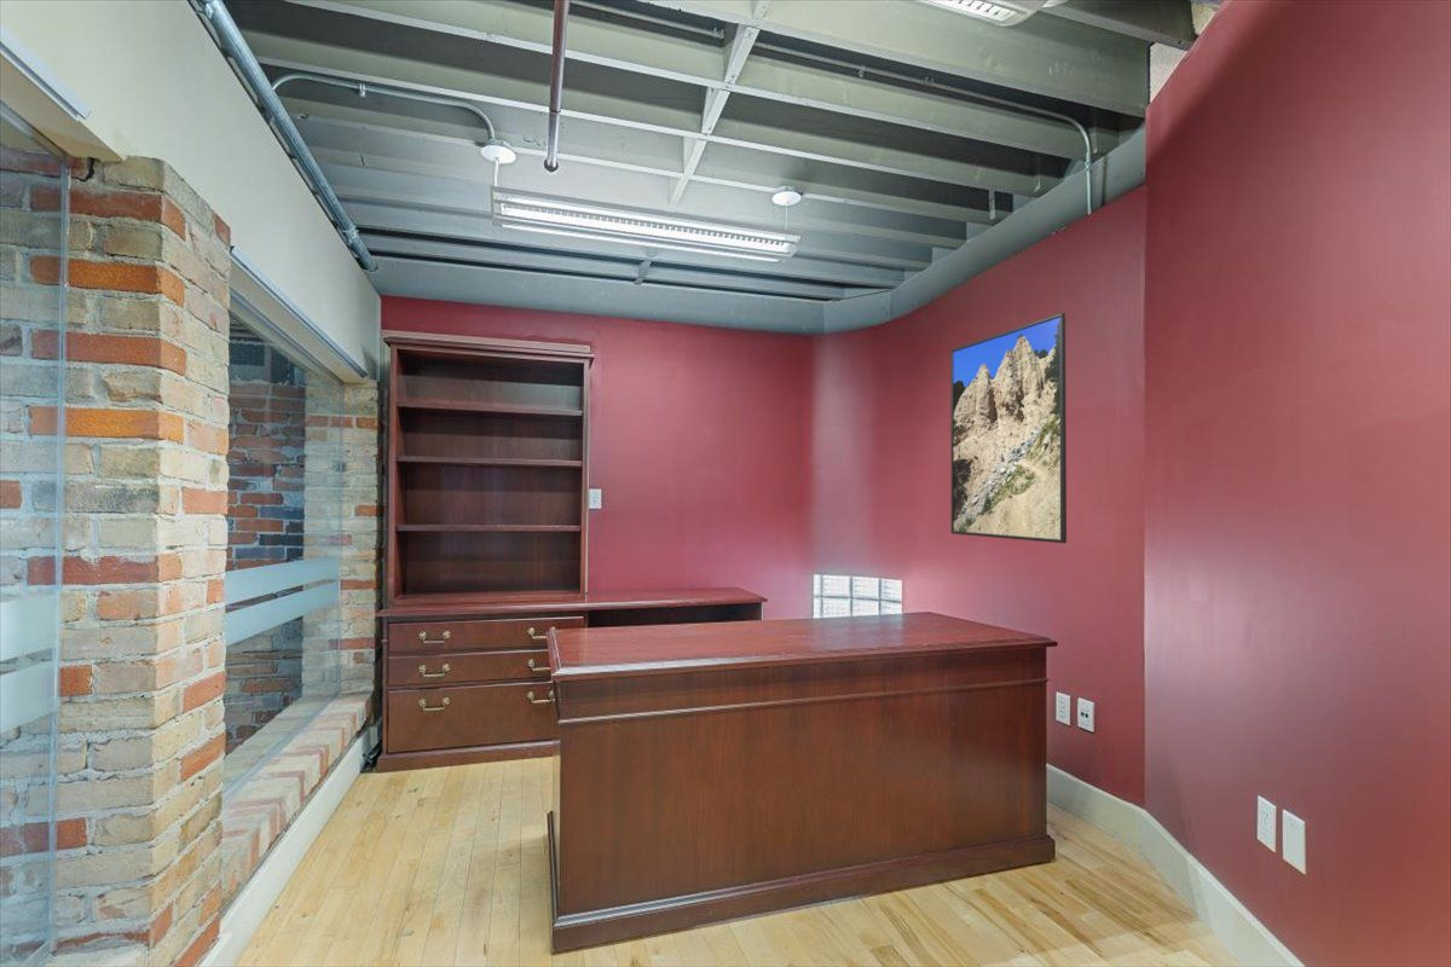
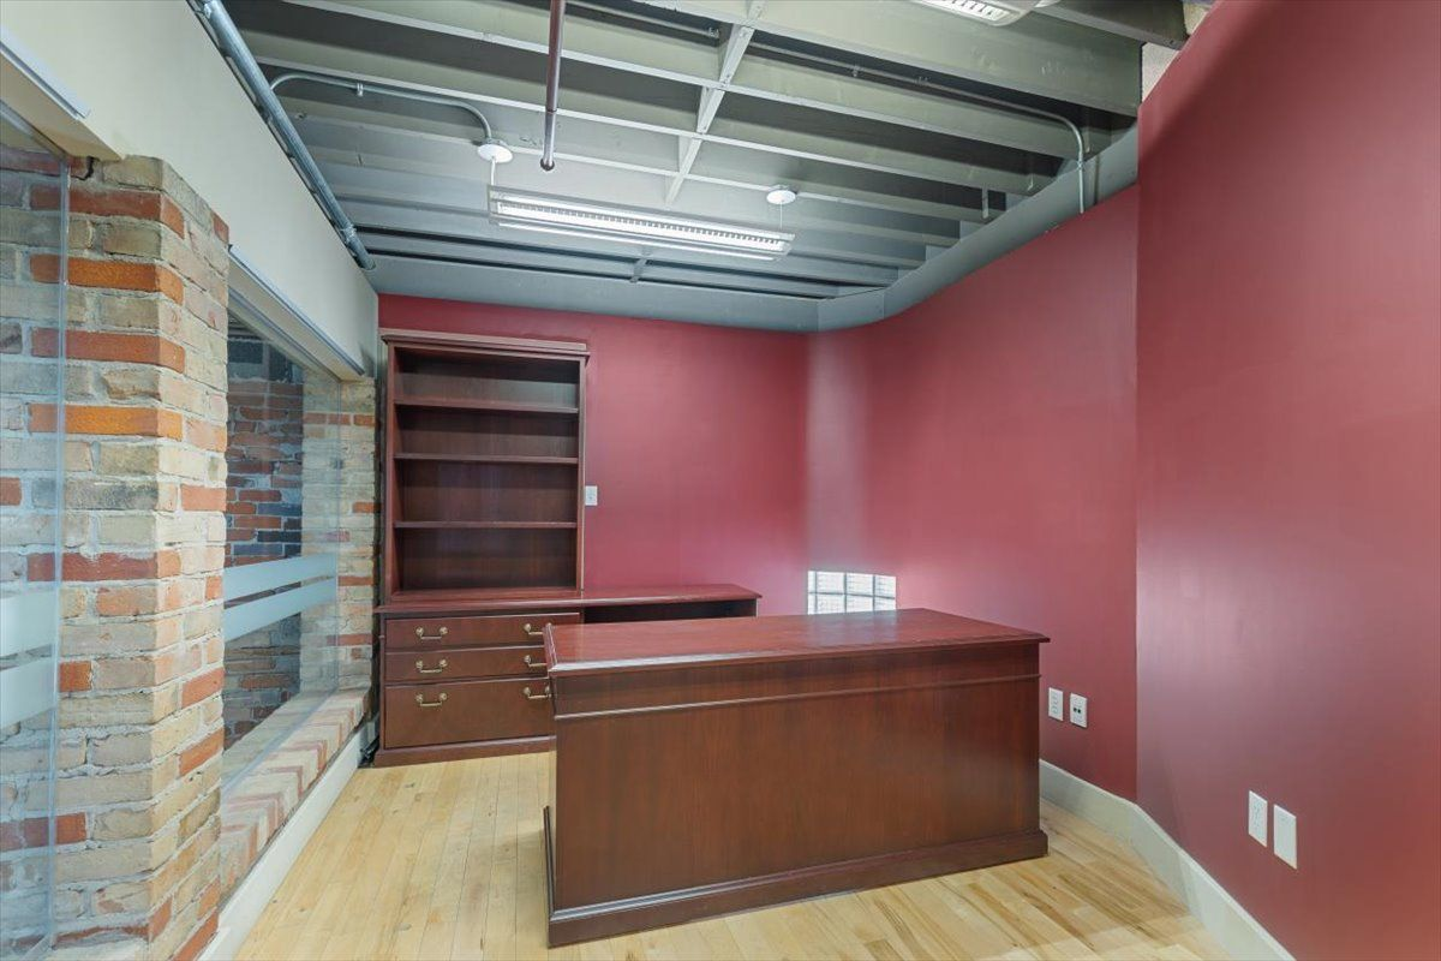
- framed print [950,312,1068,544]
